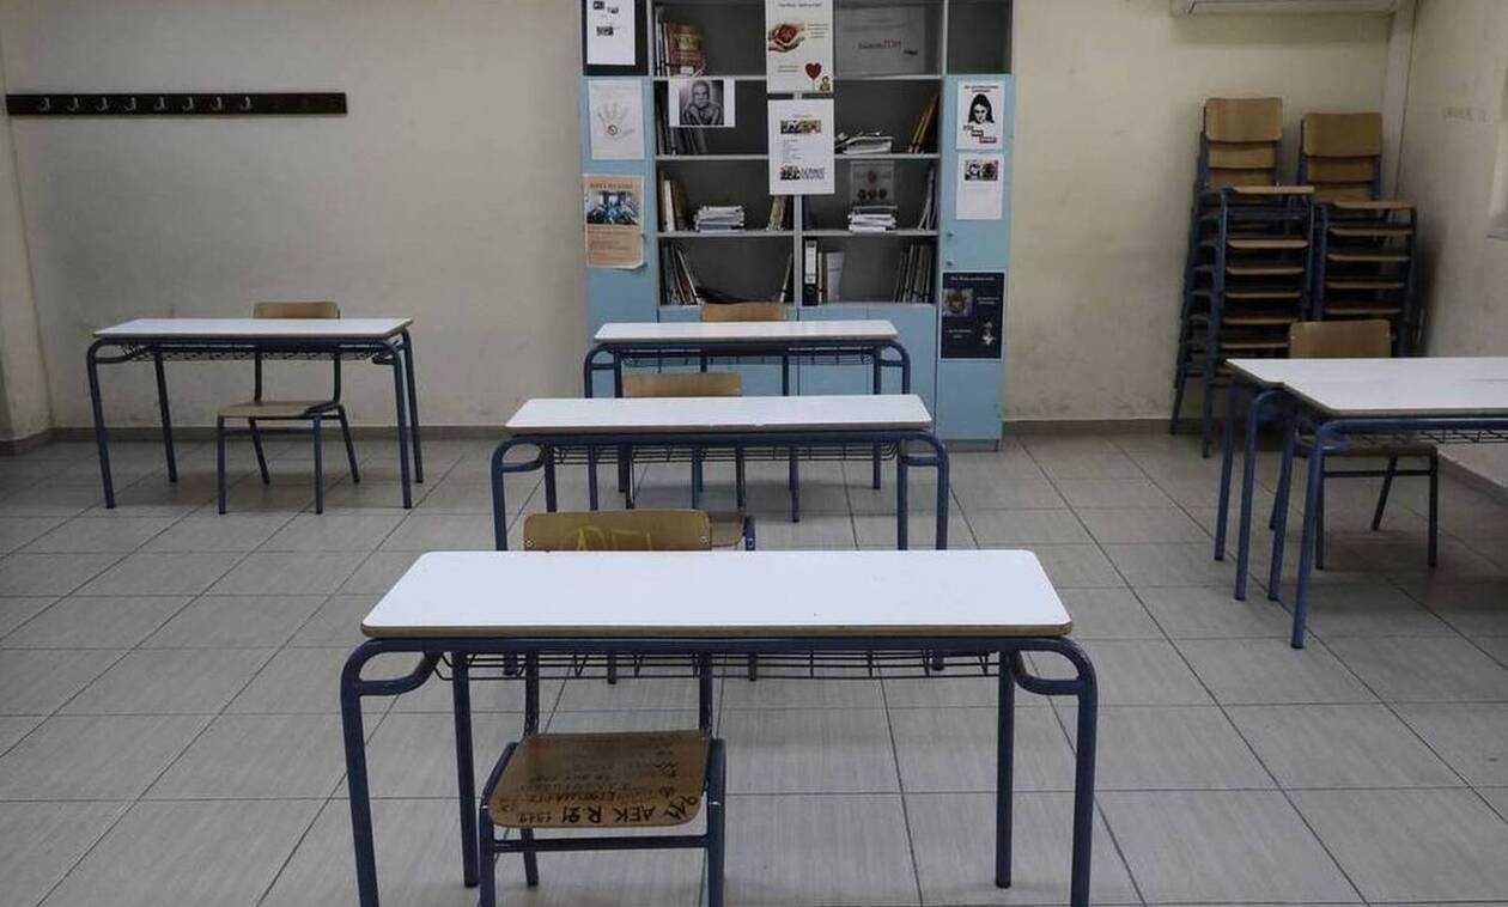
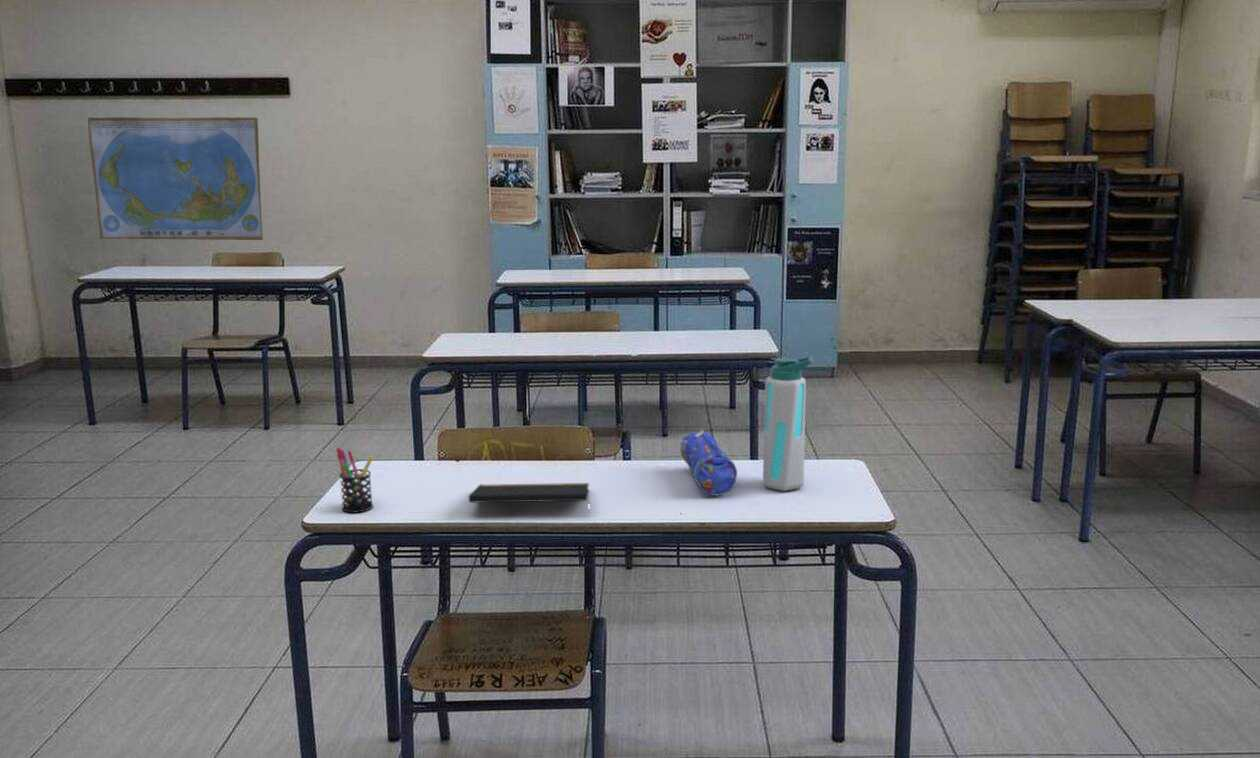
+ water bottle [762,355,815,492]
+ pencil case [679,428,738,497]
+ world map [87,116,264,241]
+ pen holder [336,447,375,514]
+ notepad [467,482,592,517]
